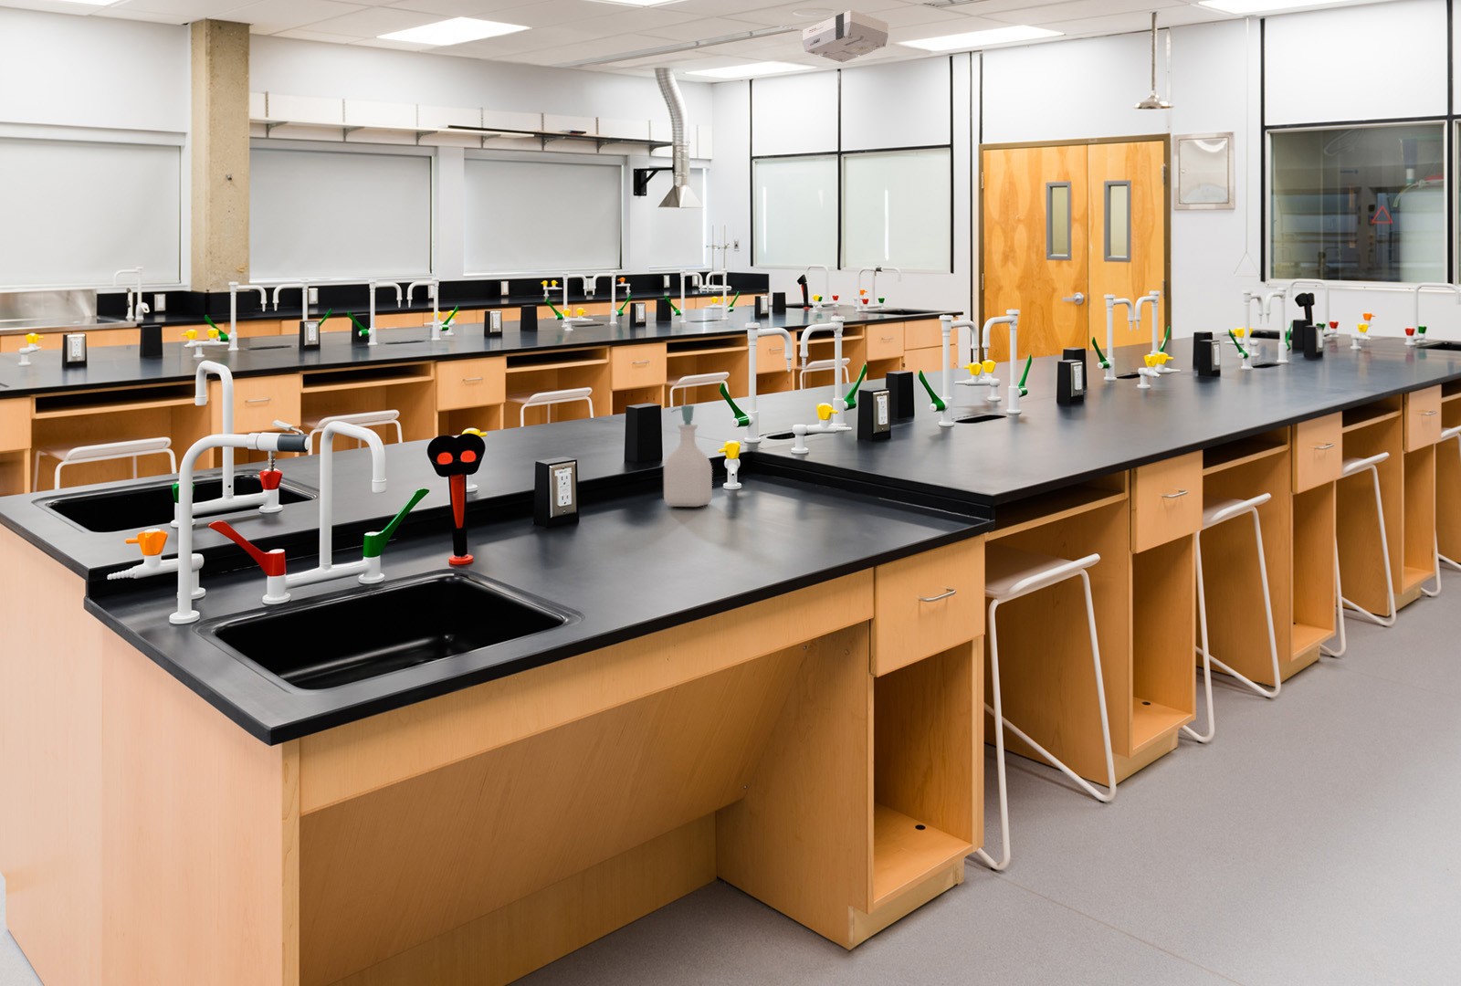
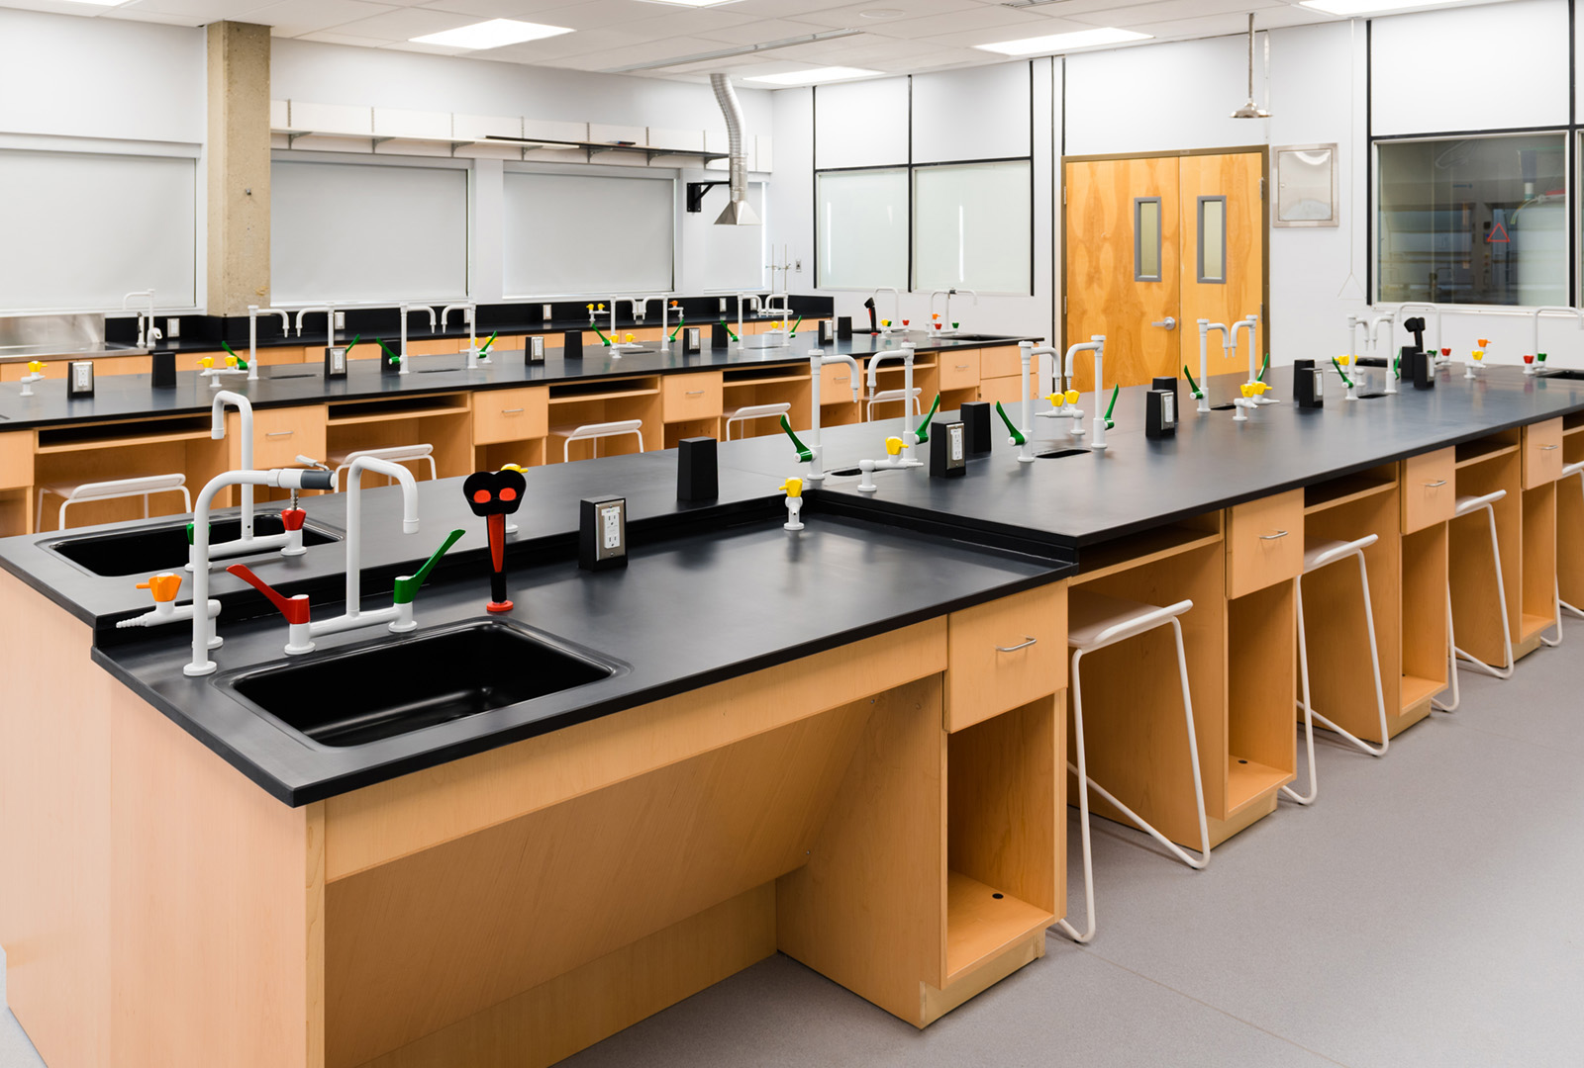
- projector [802,9,889,63]
- soap bottle [663,405,713,507]
